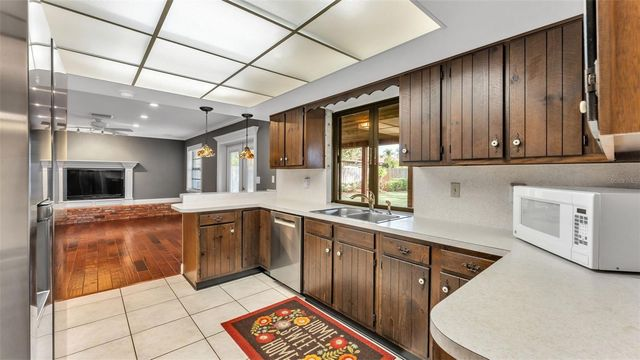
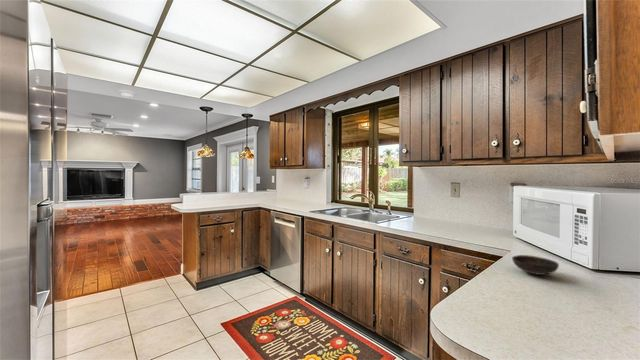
+ bowl [511,254,560,276]
